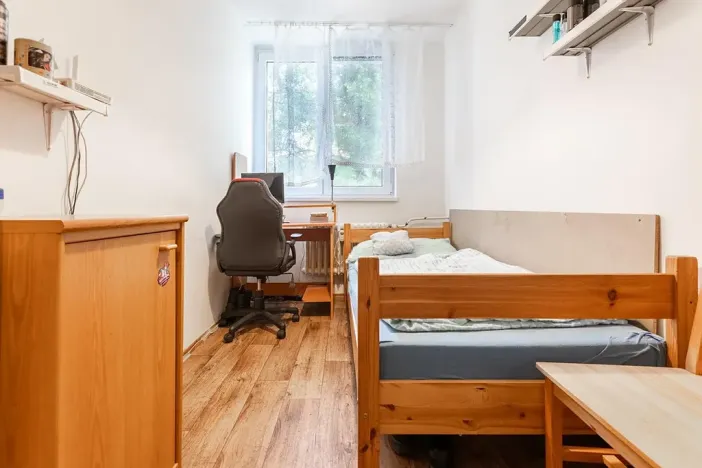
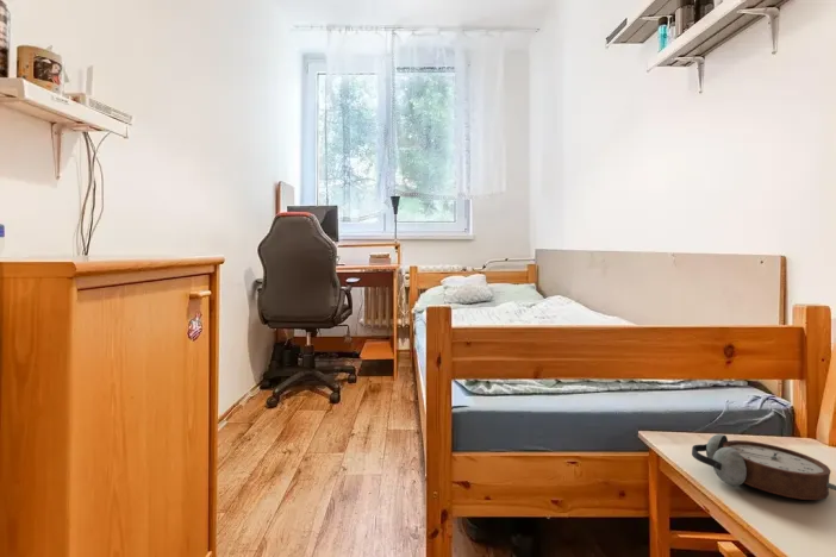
+ alarm clock [691,433,836,501]
